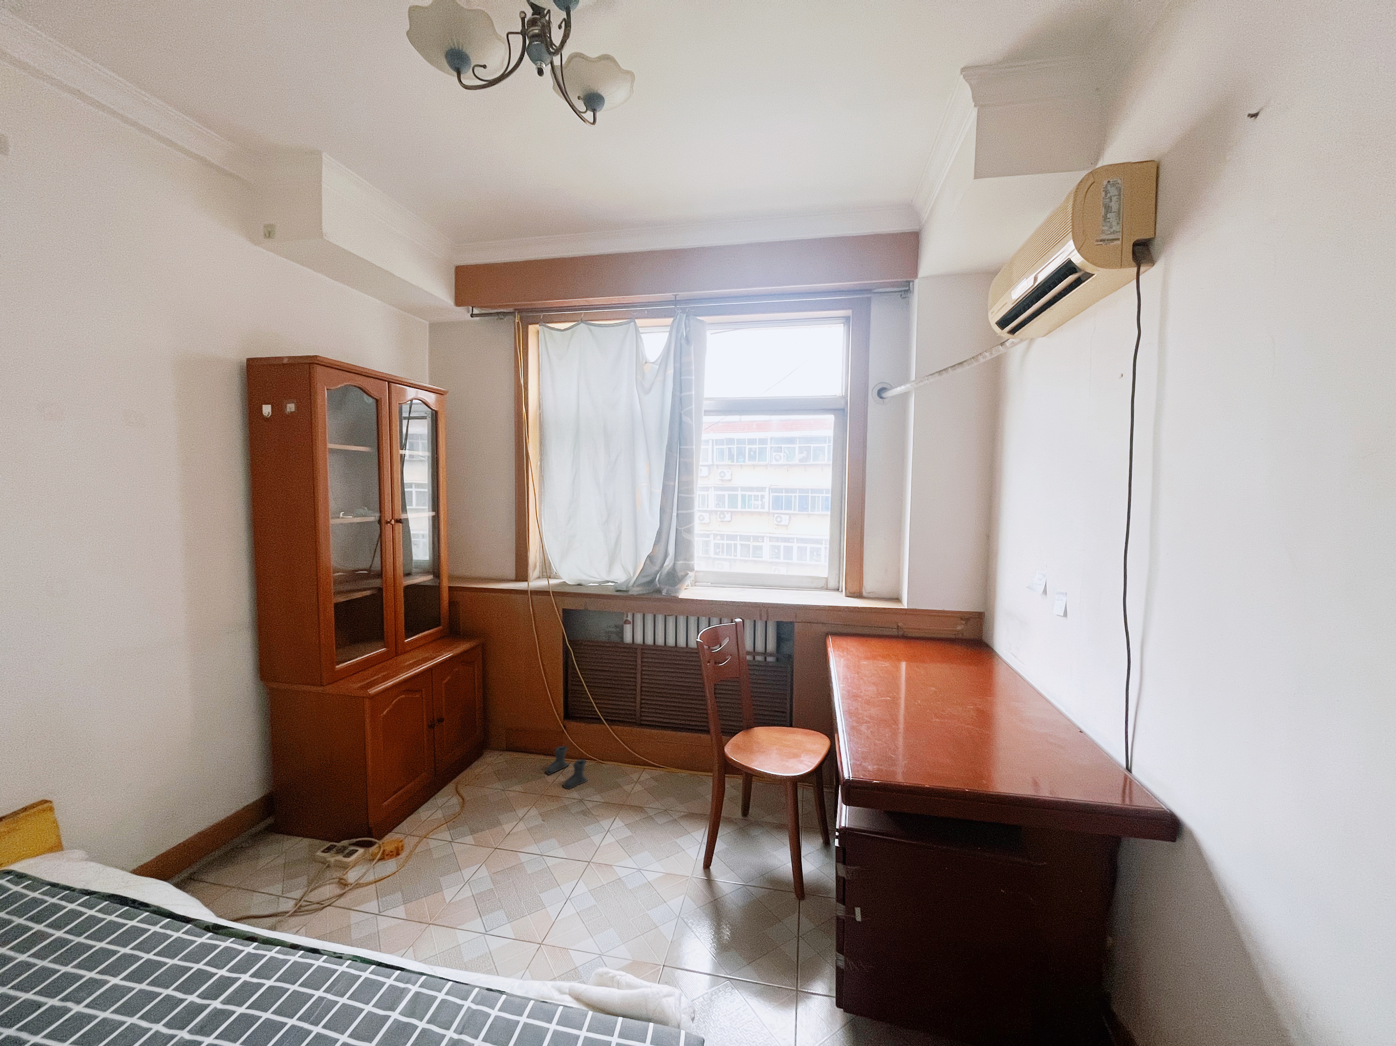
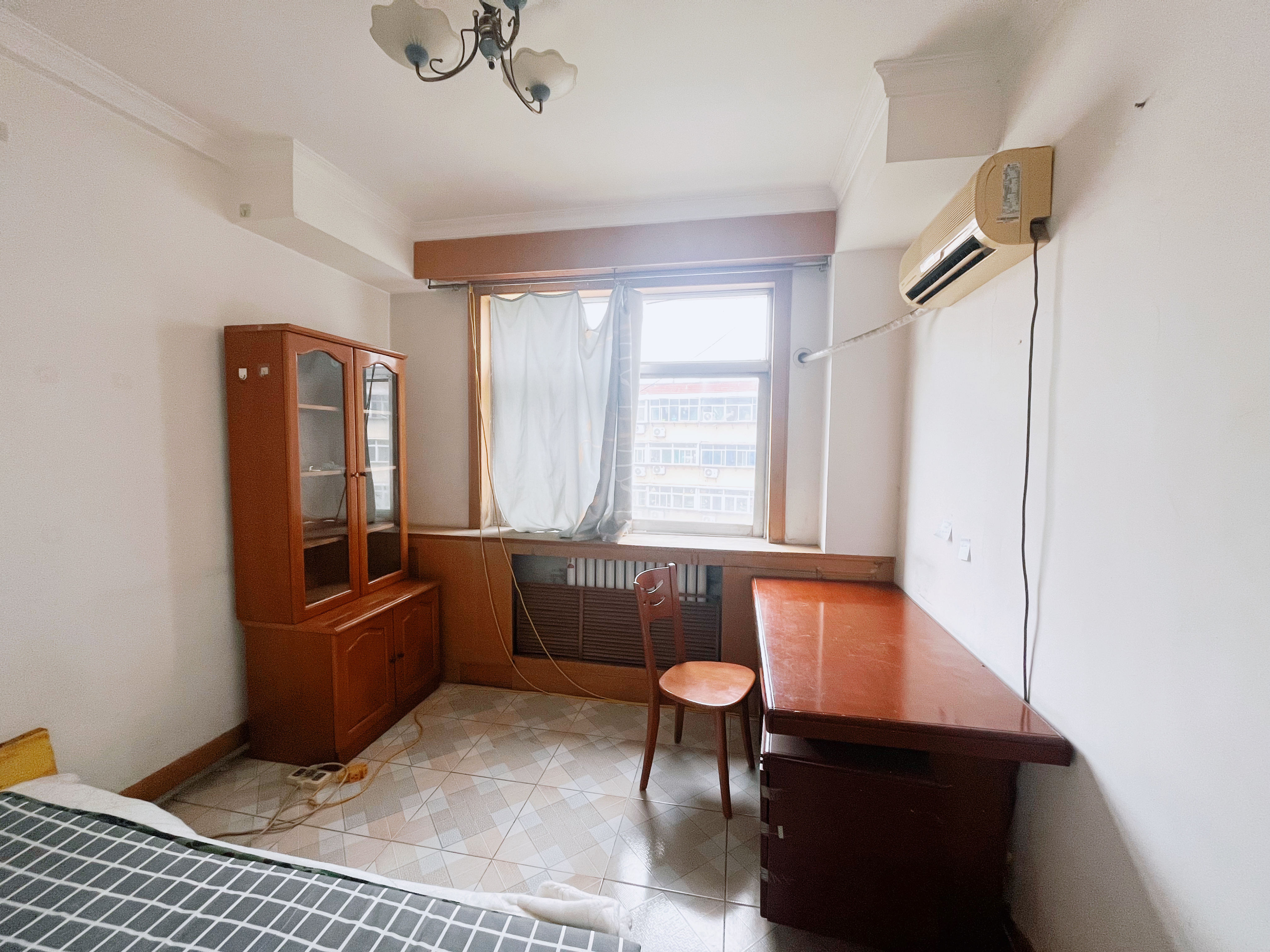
- boots [544,746,588,789]
